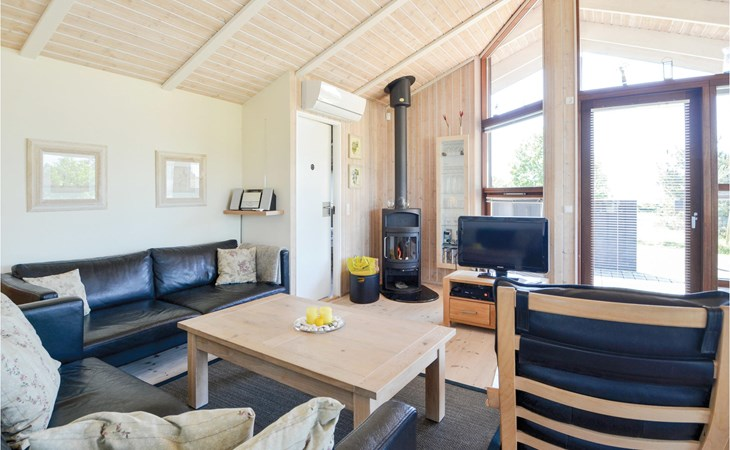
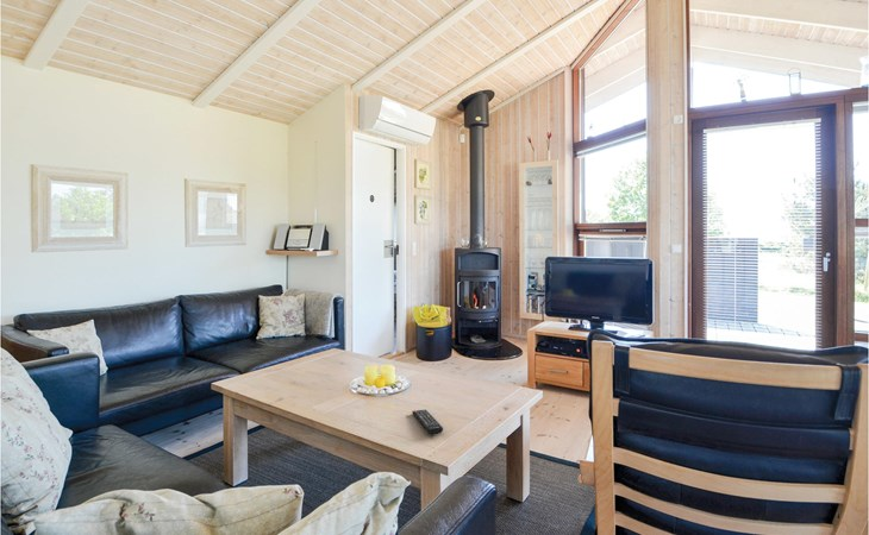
+ remote control [411,409,444,435]
